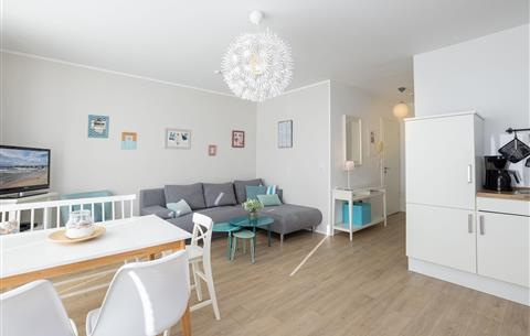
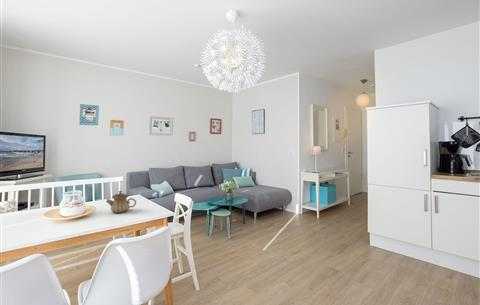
+ teapot [105,190,137,214]
